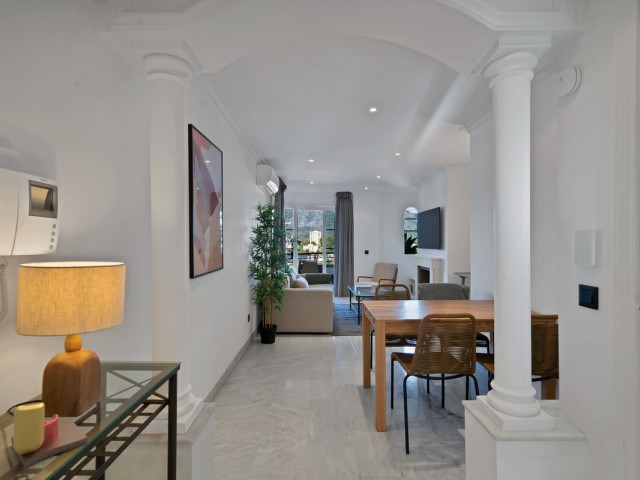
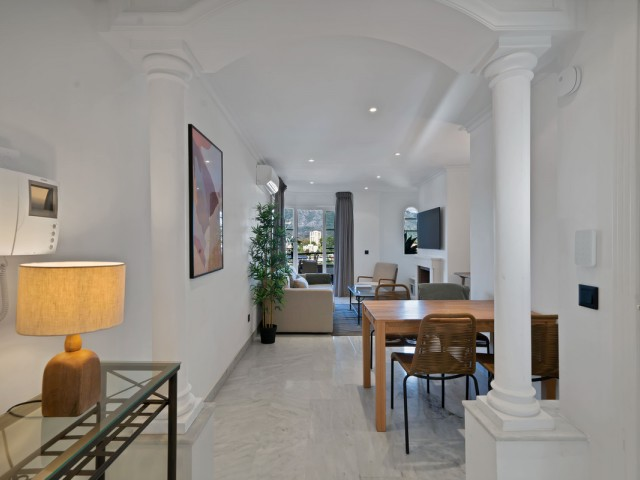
- candle [10,402,88,470]
